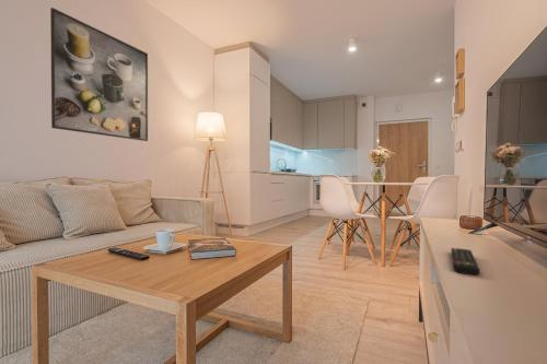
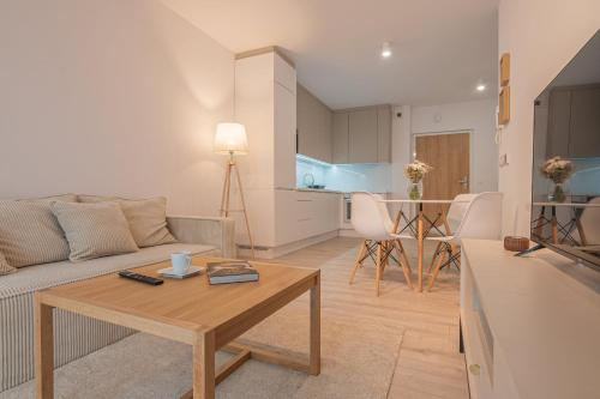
- remote control [450,247,480,277]
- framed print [49,7,149,142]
